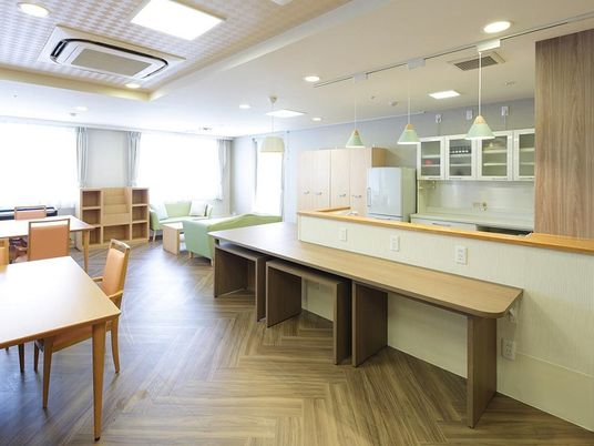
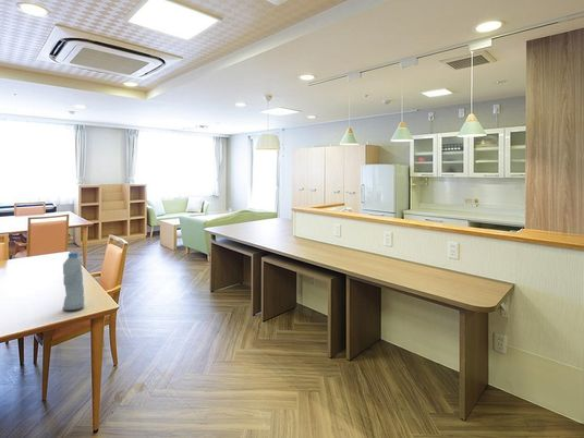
+ water bottle [61,252,85,312]
